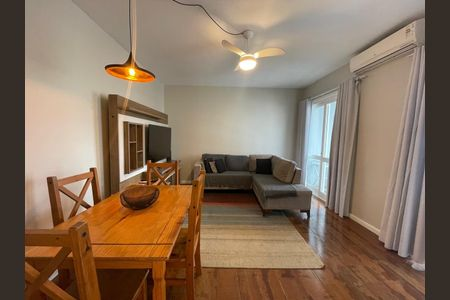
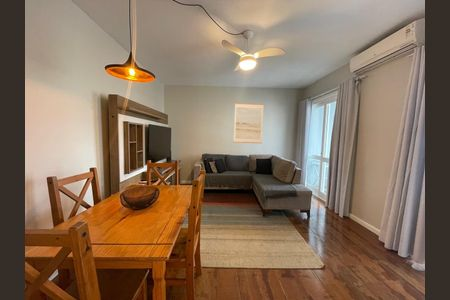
+ wall art [233,102,265,144]
